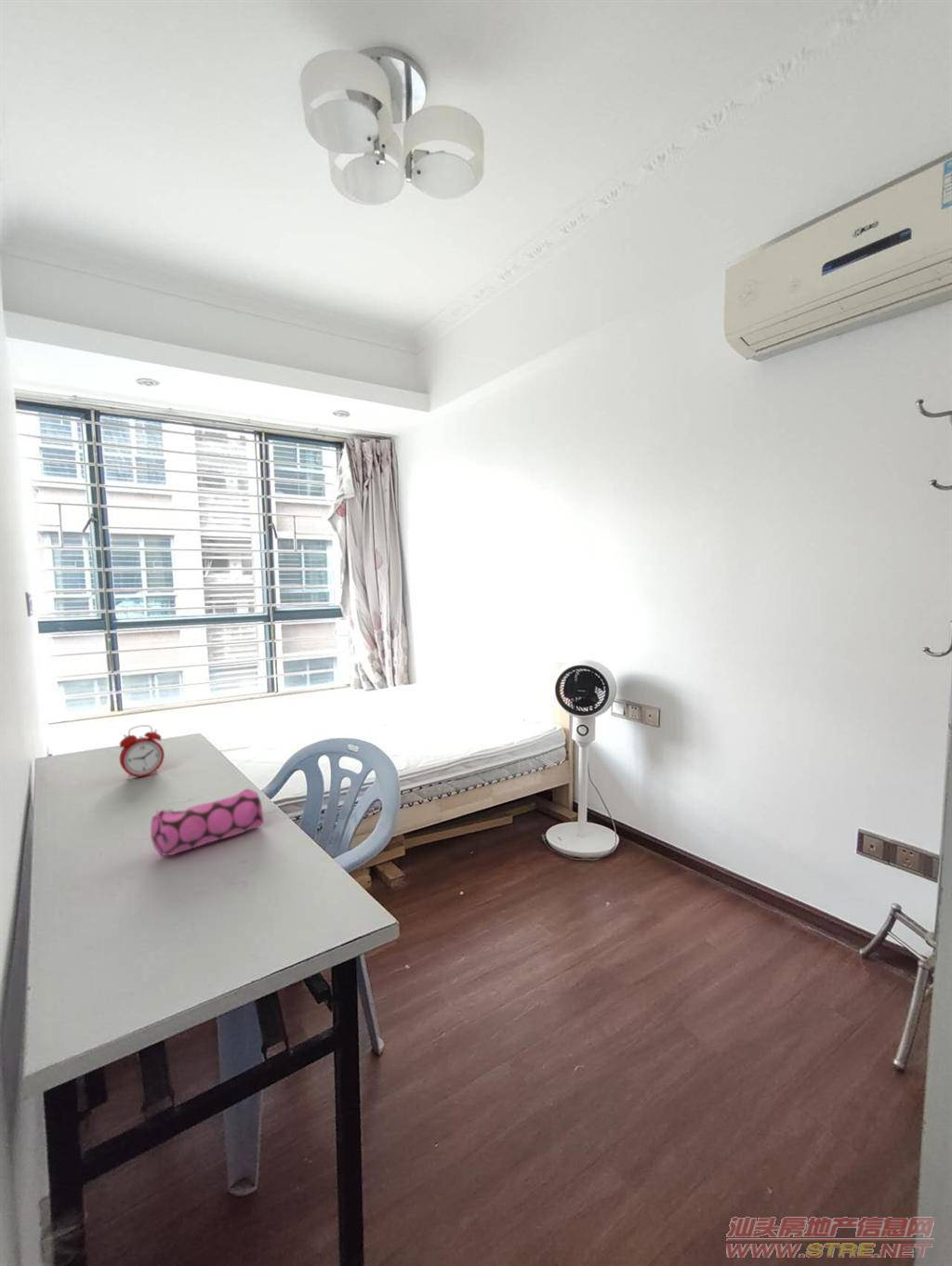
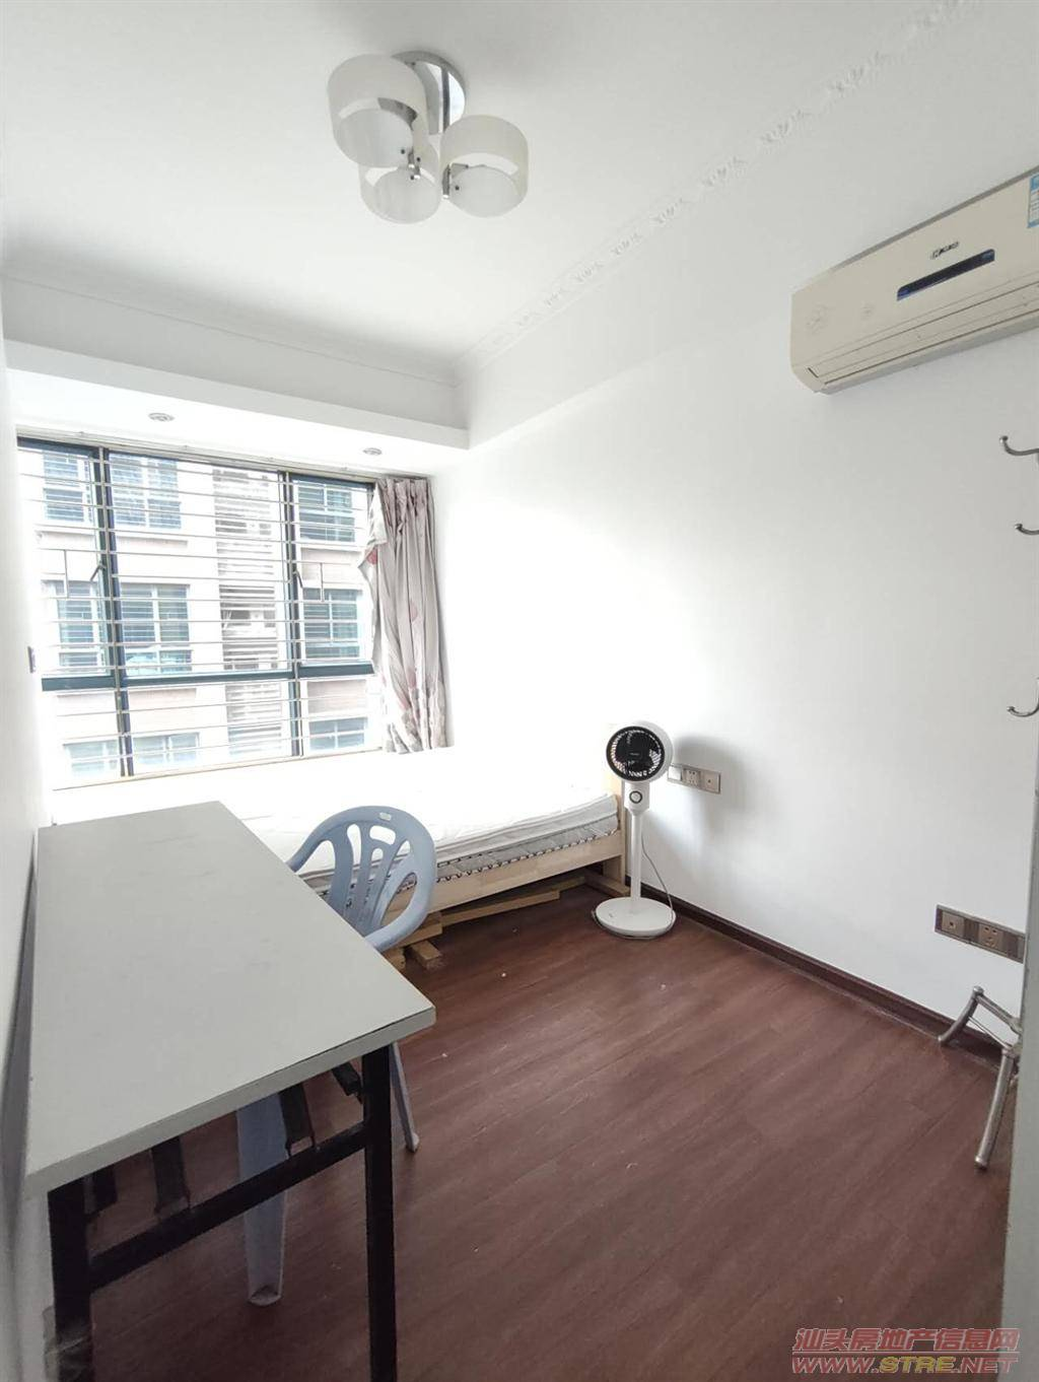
- alarm clock [119,724,165,781]
- pencil case [150,788,265,857]
